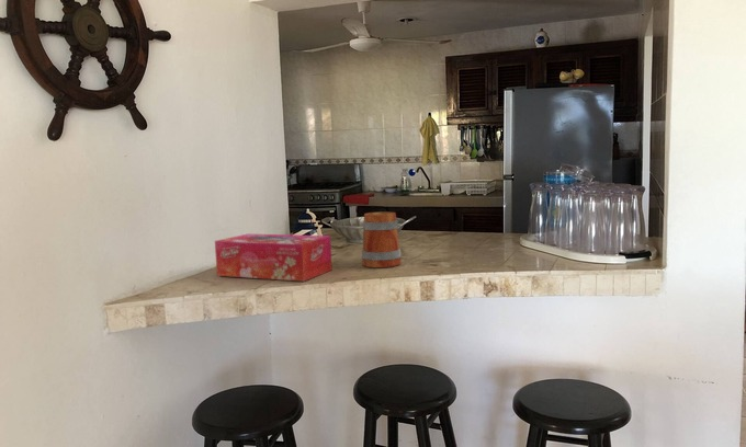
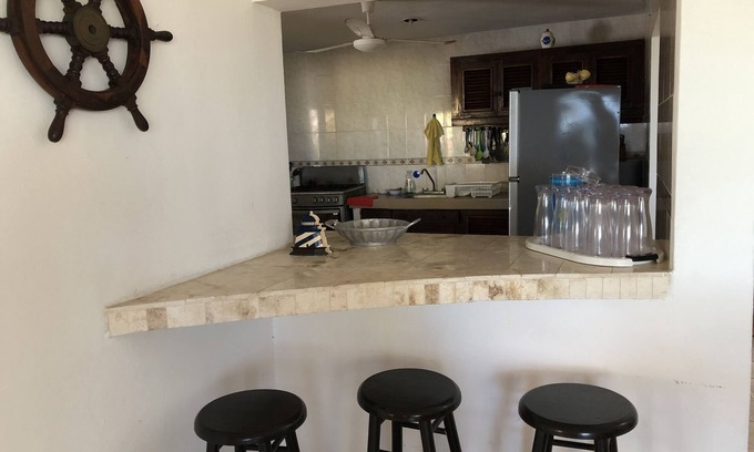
- tissue box [214,232,334,283]
- mug [361,211,403,268]
